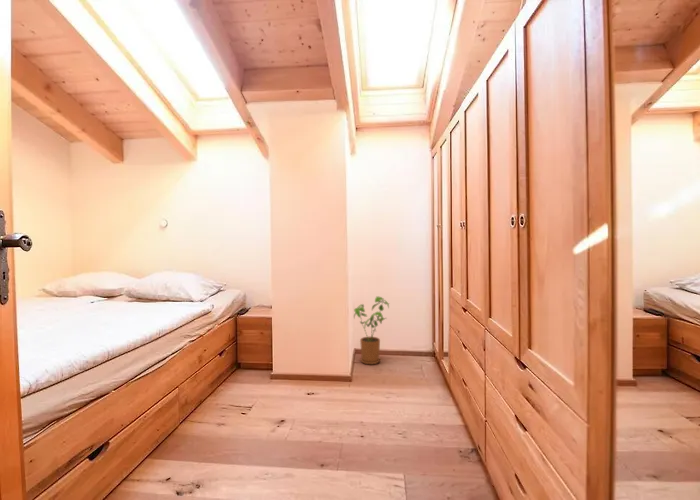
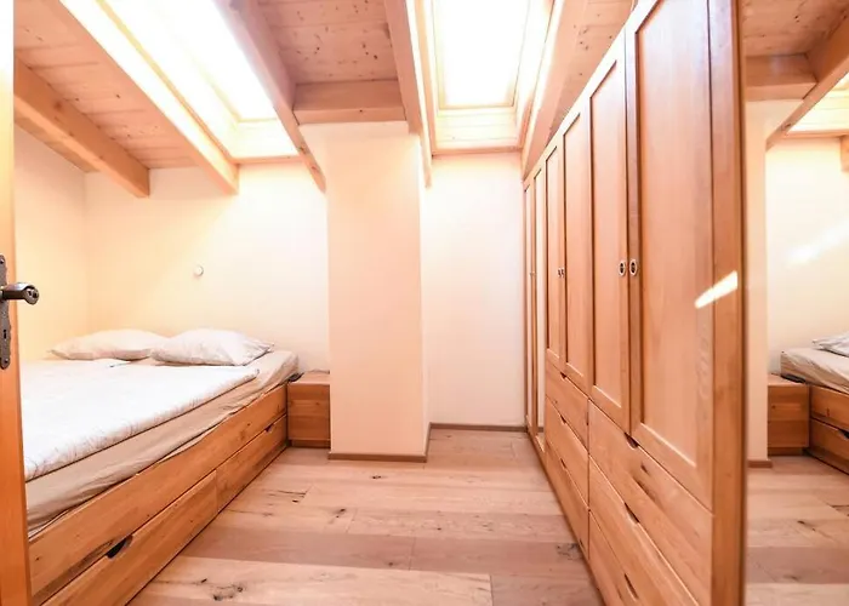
- house plant [353,295,391,366]
